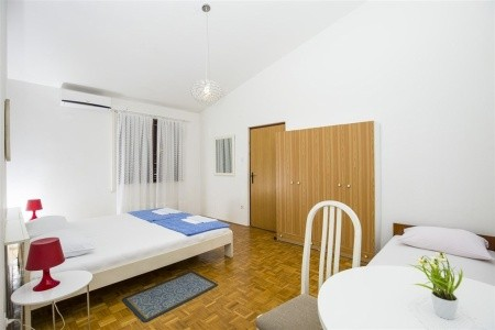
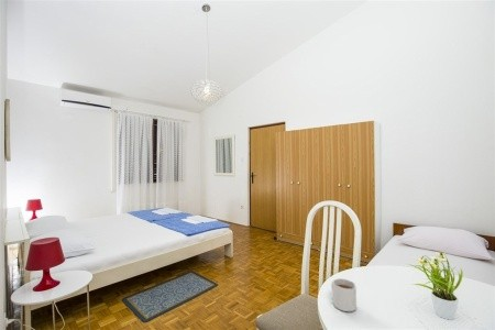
+ mug [330,277,358,312]
